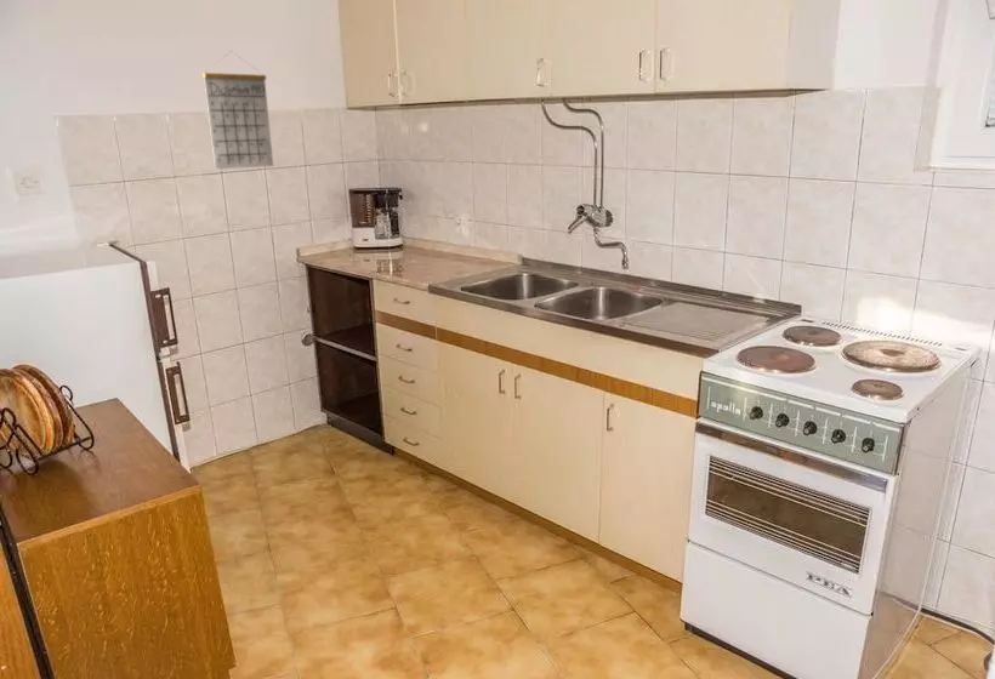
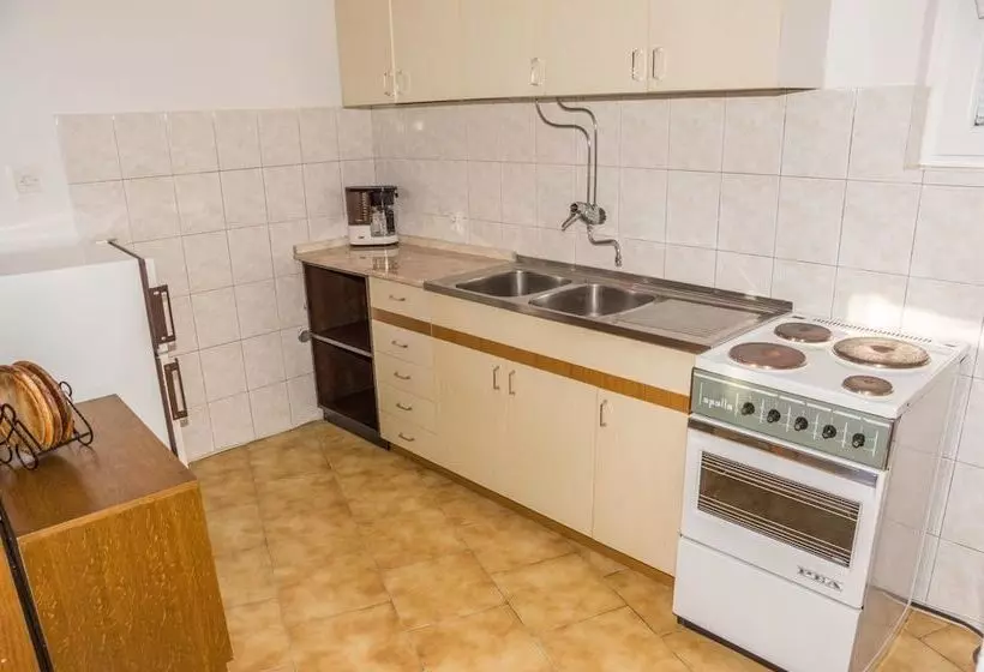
- calendar [201,51,274,170]
